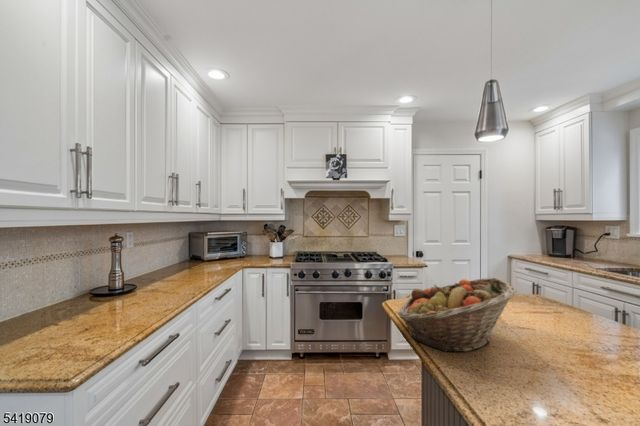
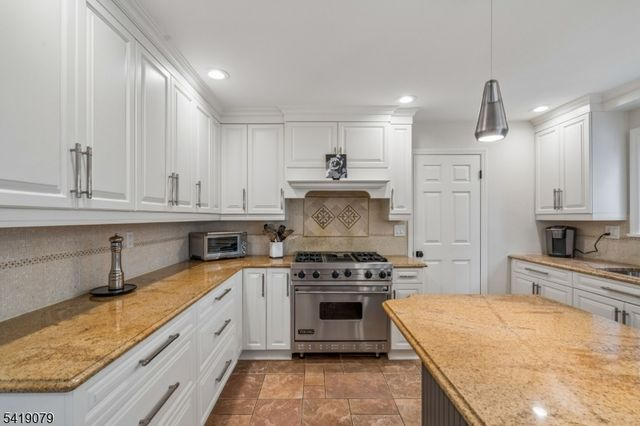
- fruit basket [397,277,518,353]
